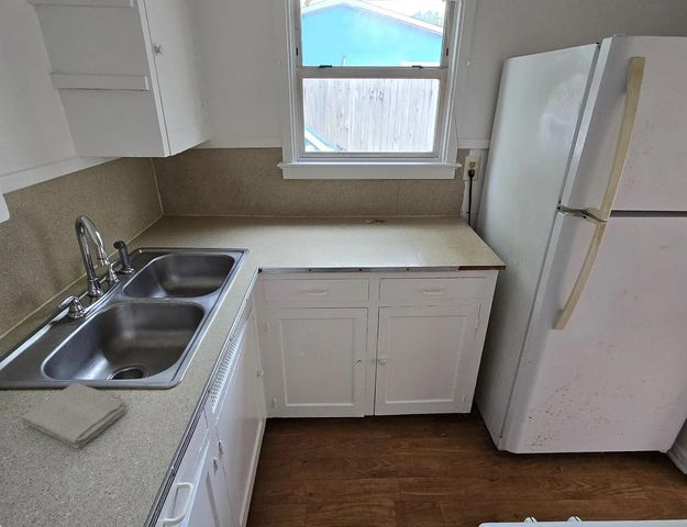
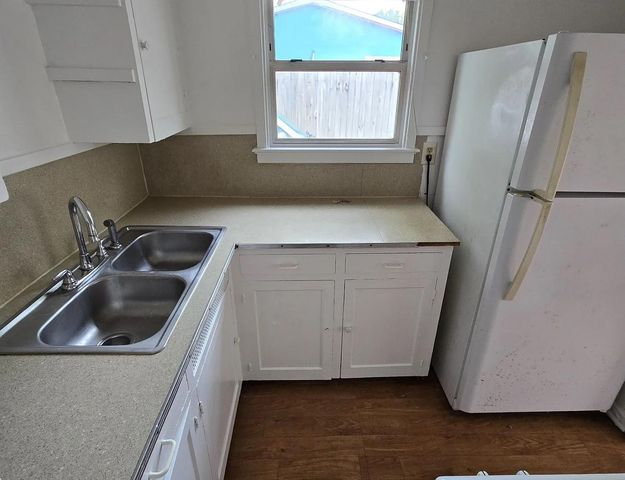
- washcloth [21,382,128,450]
